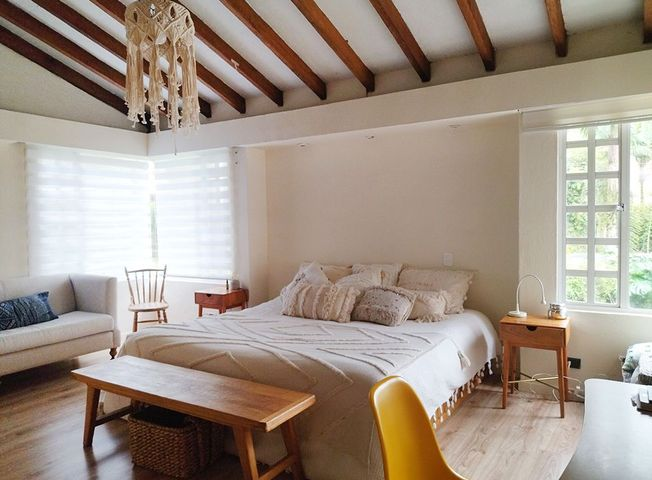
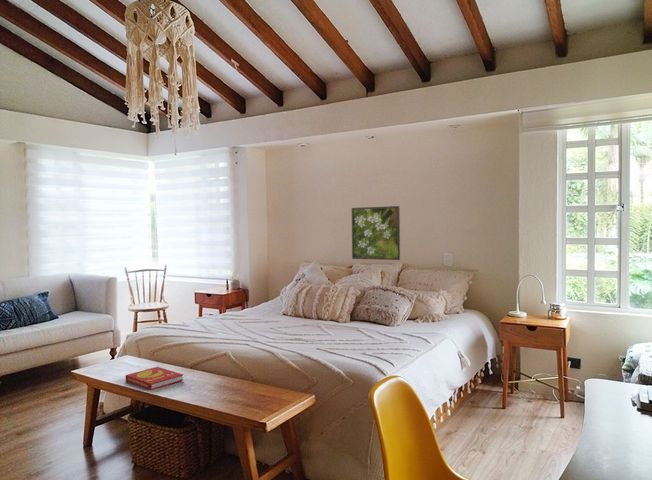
+ book [125,366,184,391]
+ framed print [350,205,401,261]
